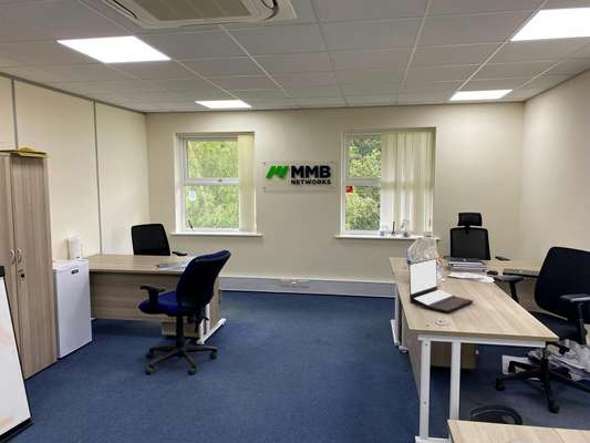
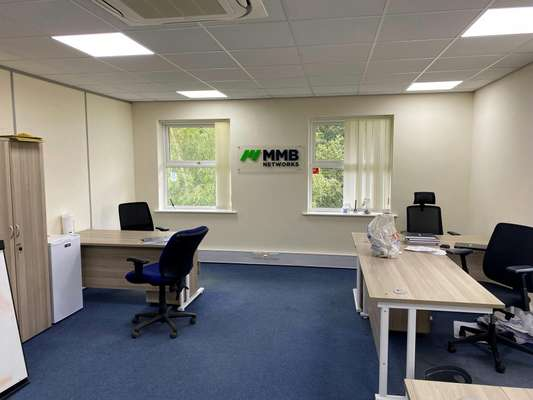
- laptop [407,257,474,313]
